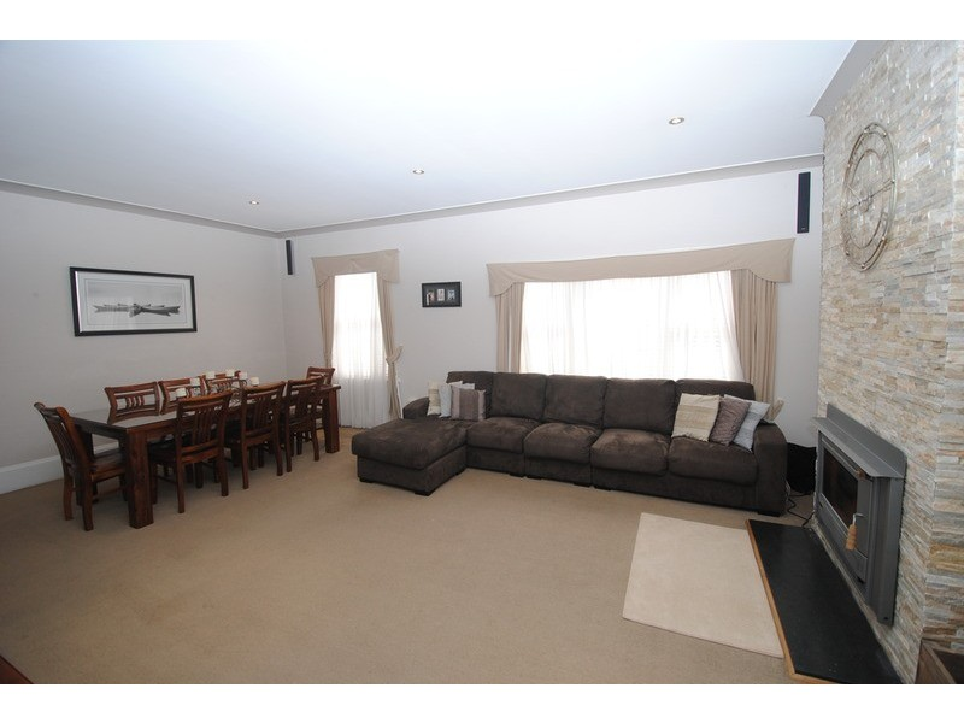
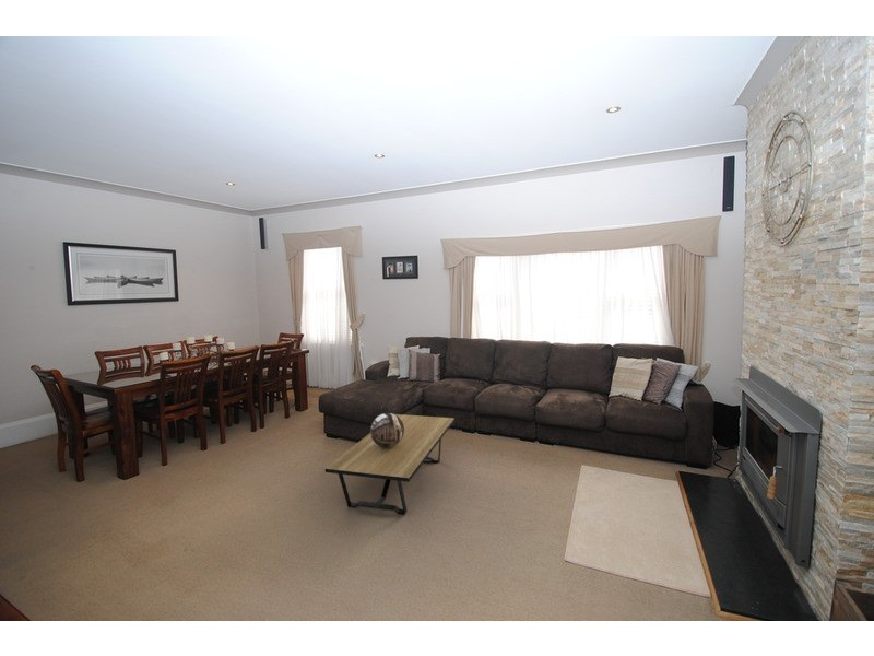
+ decorative bowl [369,412,404,448]
+ coffee table [323,413,456,516]
